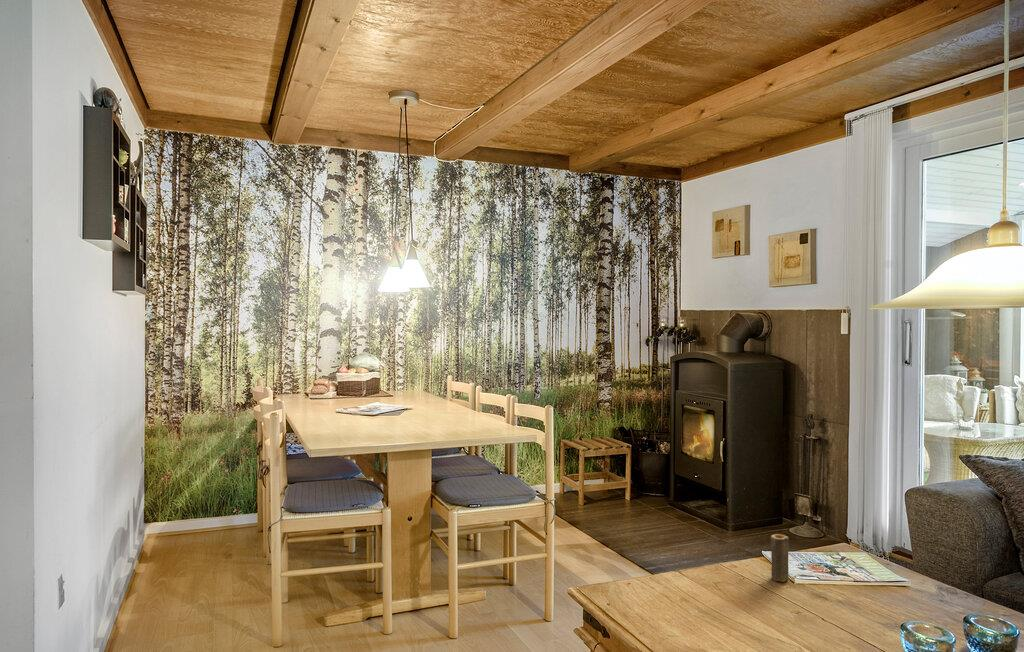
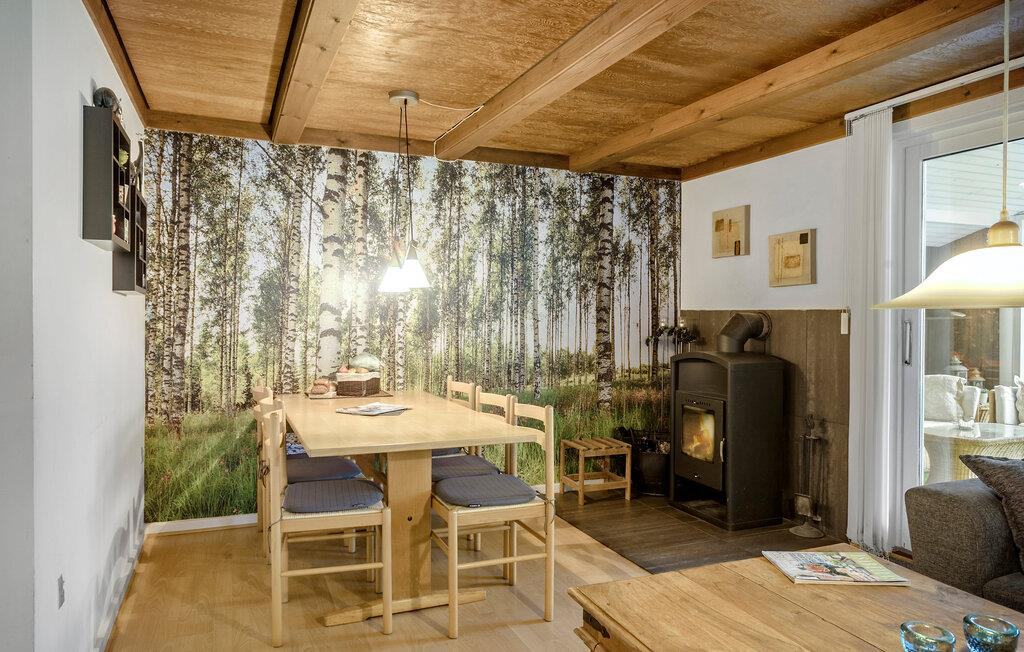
- candle [770,533,789,583]
